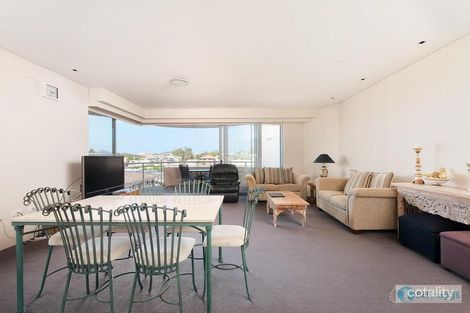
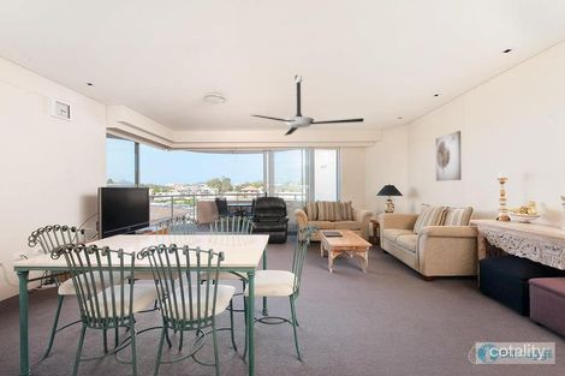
+ wall art [435,130,462,183]
+ ceiling fan [251,73,364,137]
